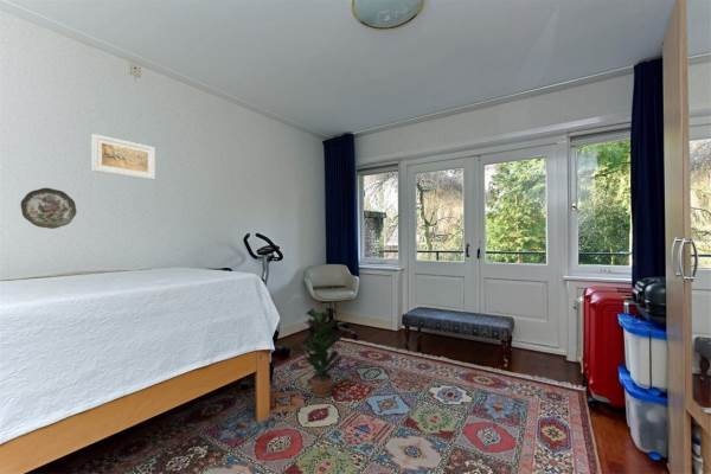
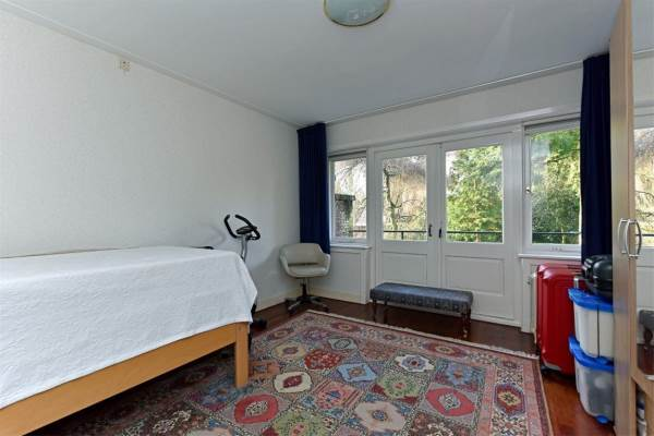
- potted plant [290,307,344,399]
- decorative plate [19,187,77,230]
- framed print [91,133,156,181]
